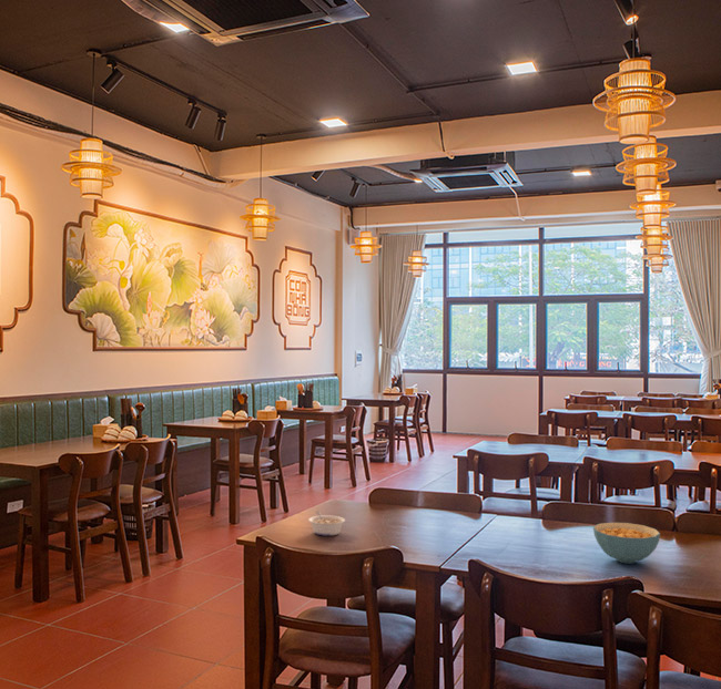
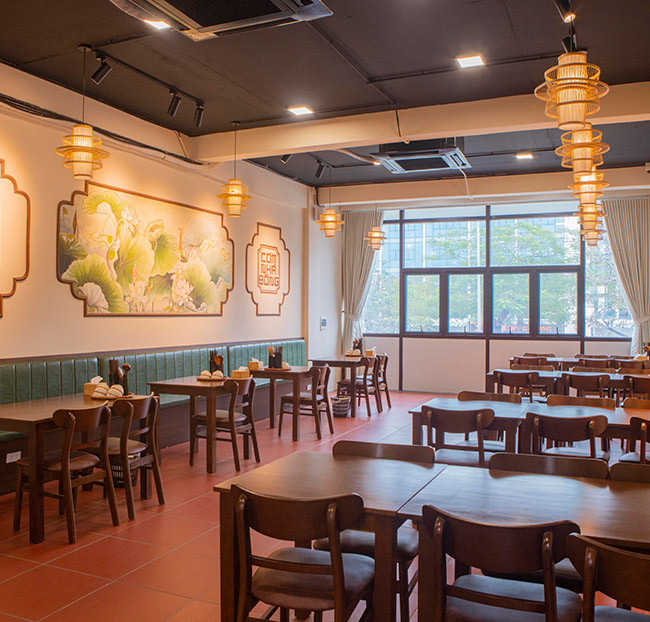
- legume [307,511,346,537]
- cereal bowl [592,522,661,565]
